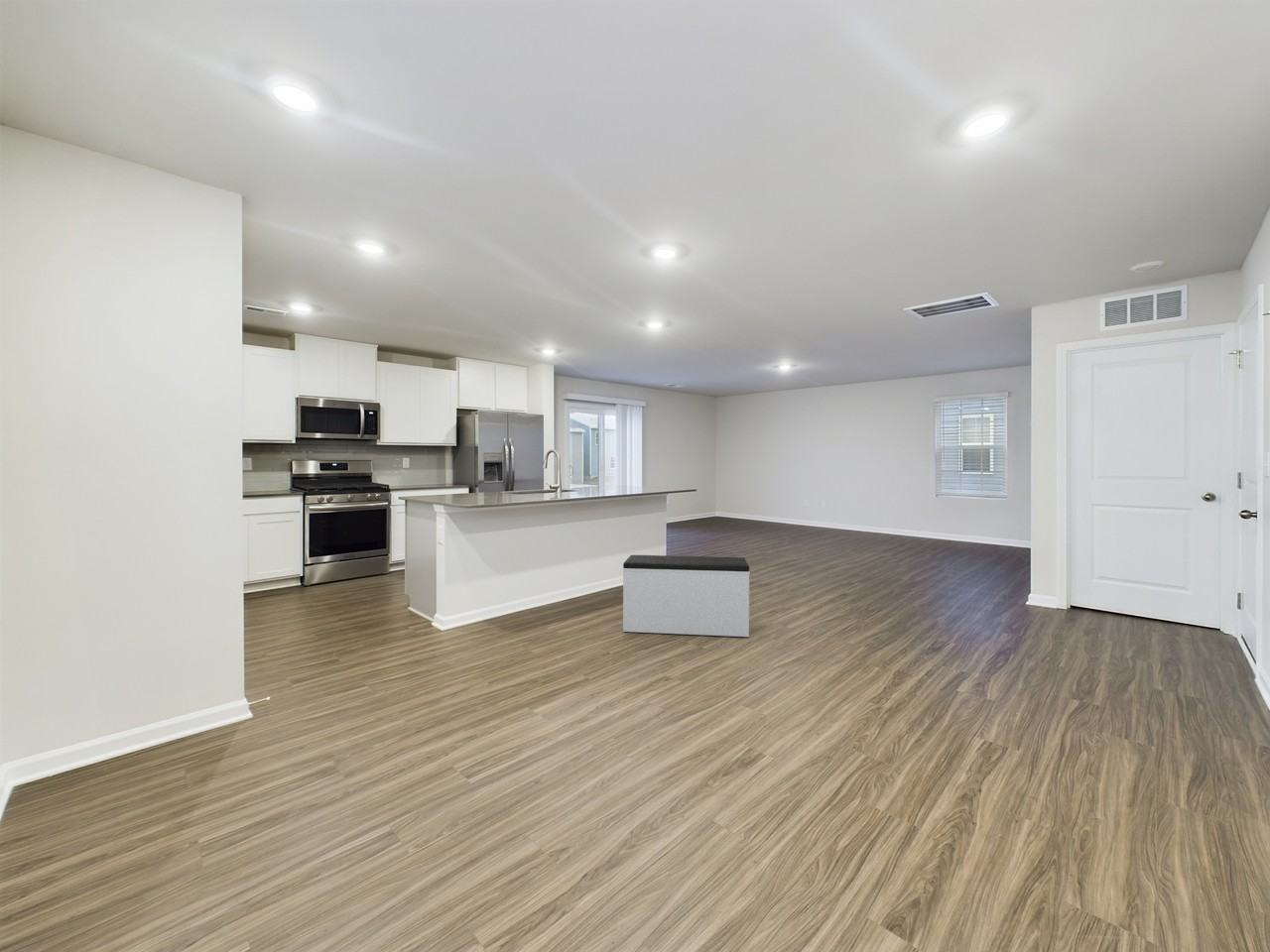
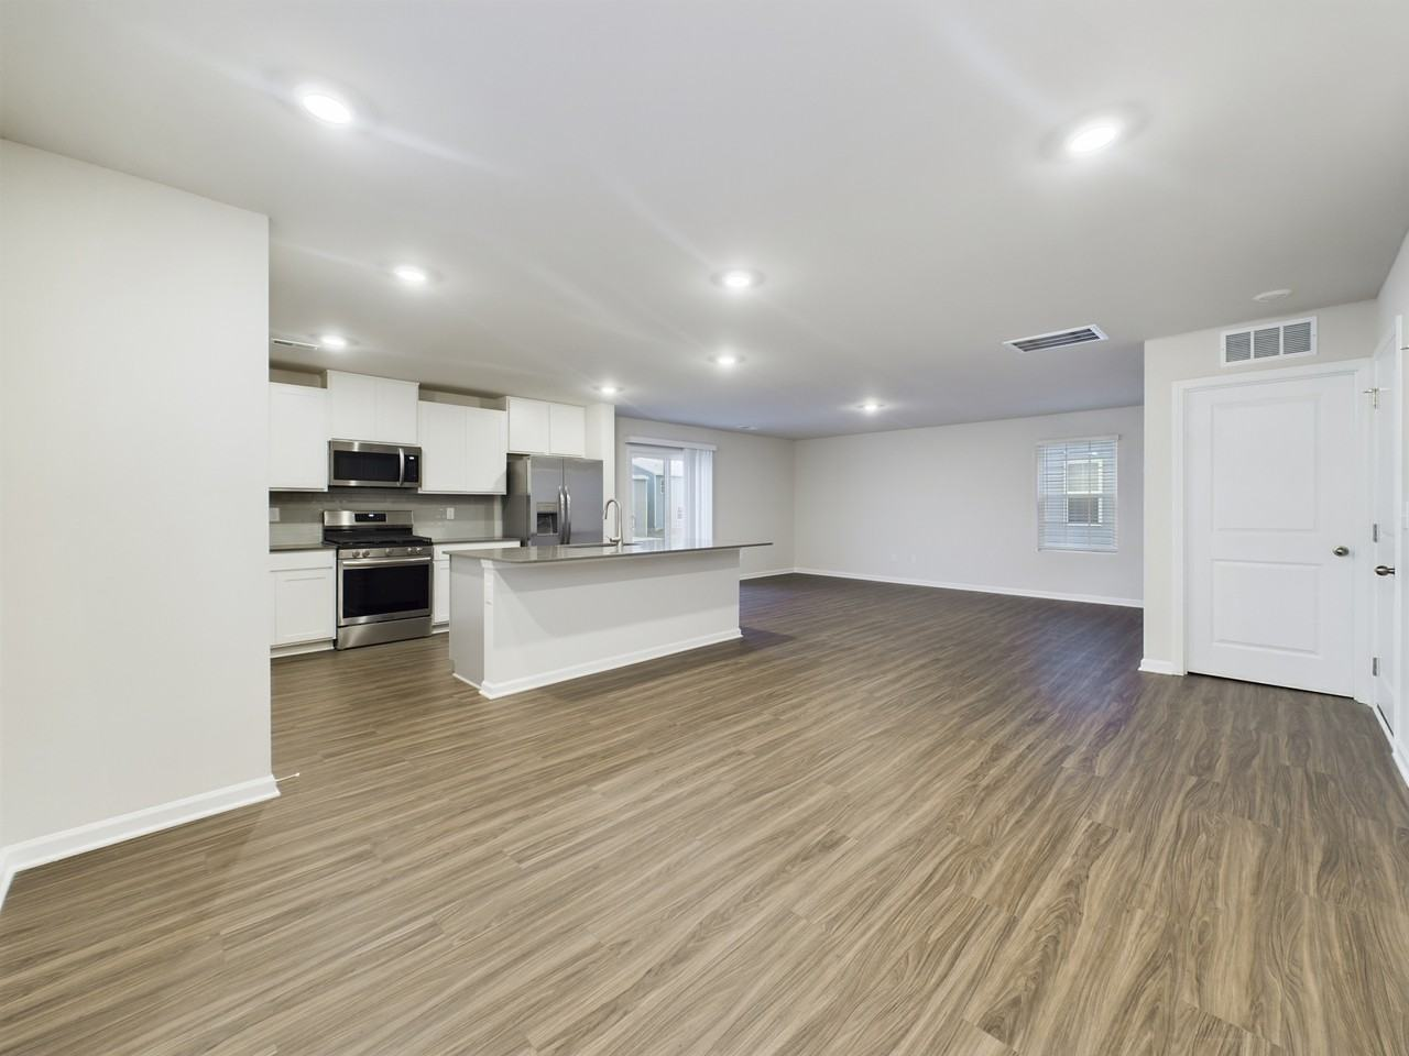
- bench [622,554,751,638]
